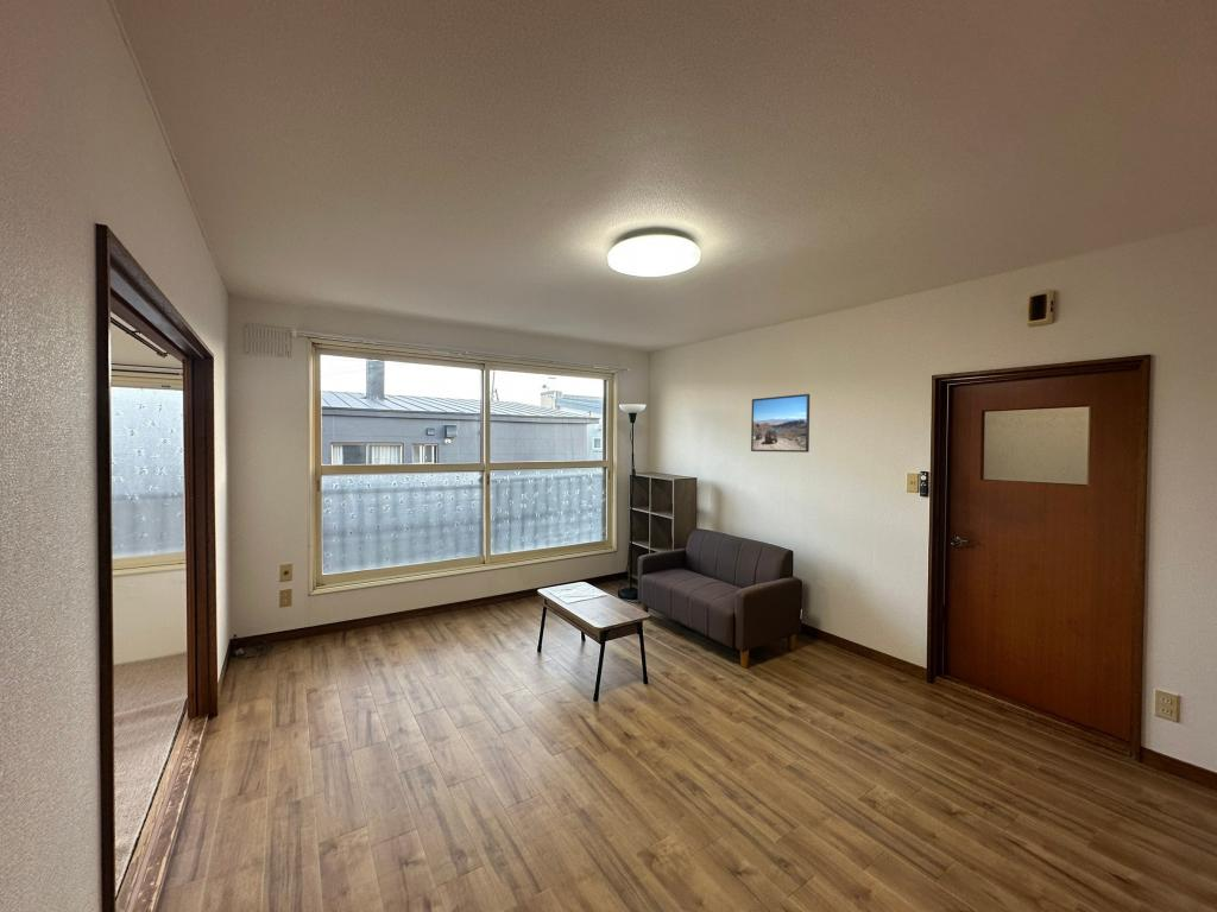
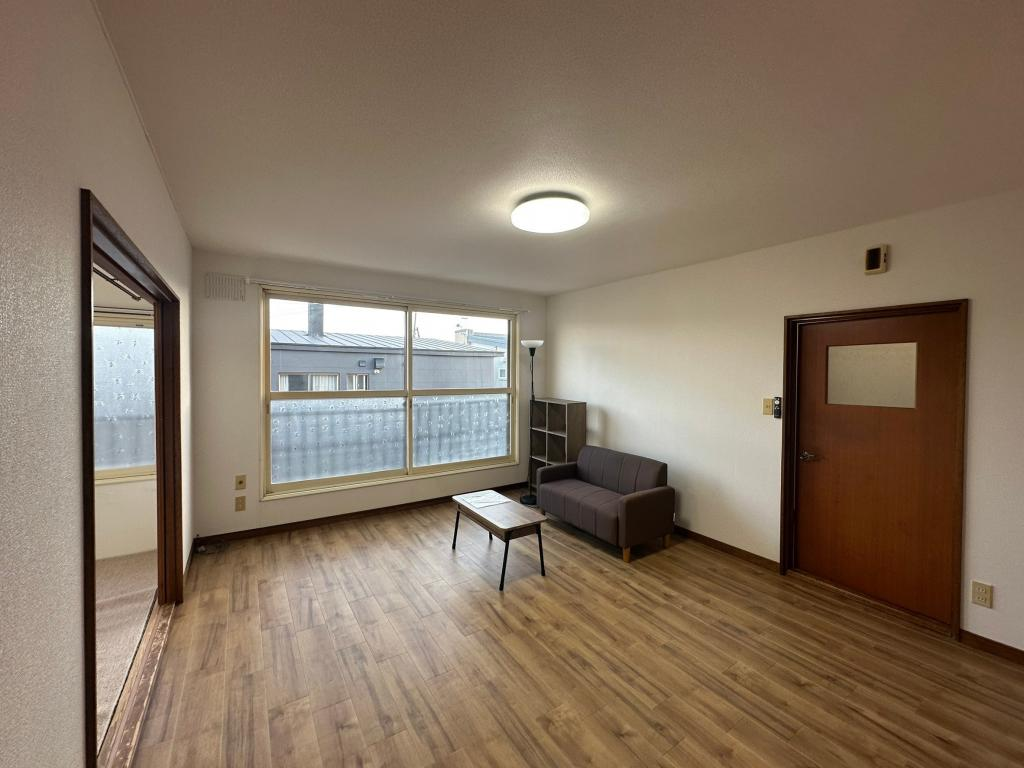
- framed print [750,393,811,454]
